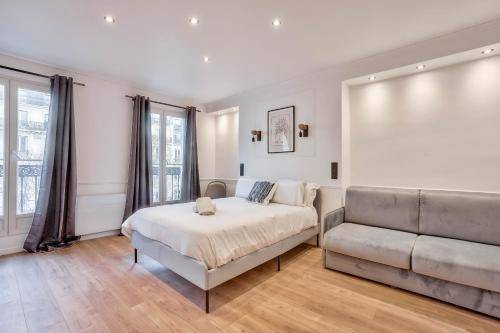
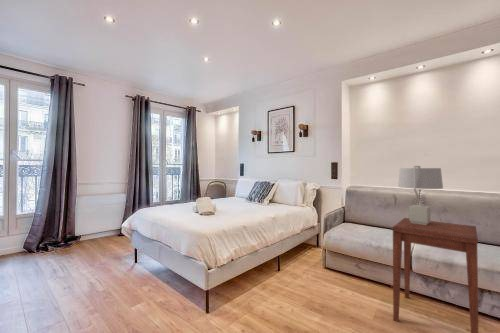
+ table lamp [397,165,444,225]
+ side table [391,217,479,333]
